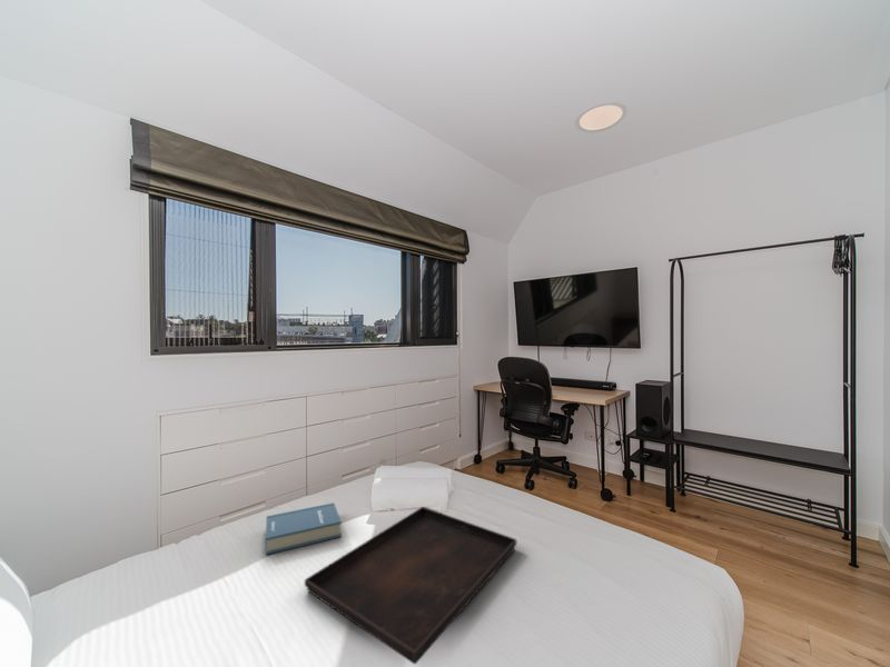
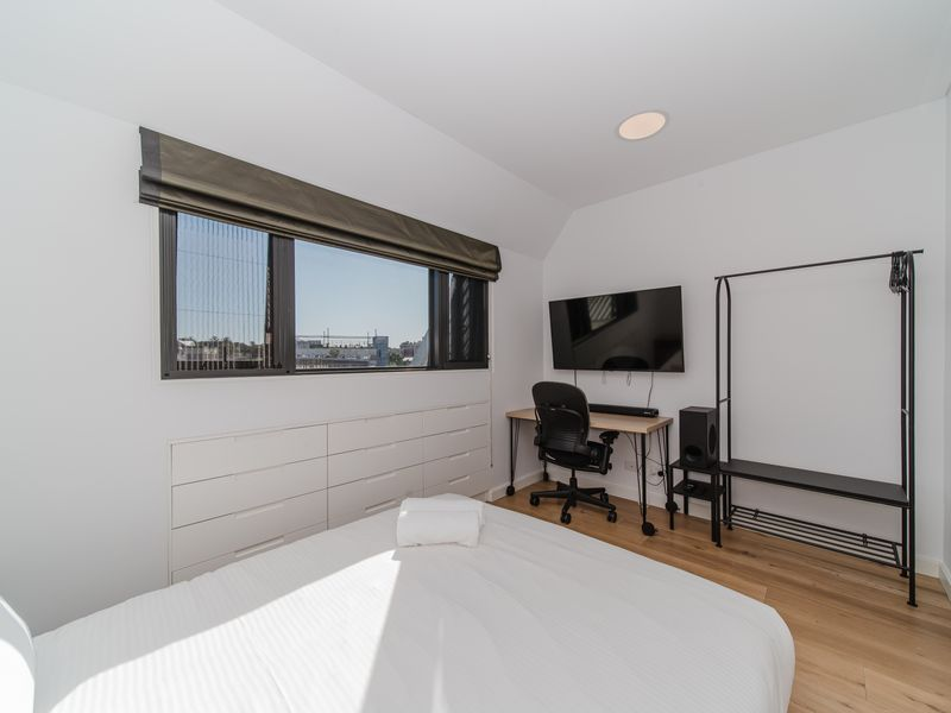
- hardback book [265,501,343,556]
- serving tray [304,506,517,665]
